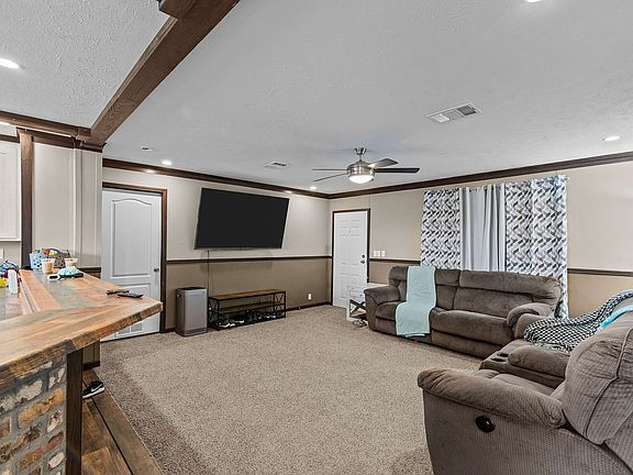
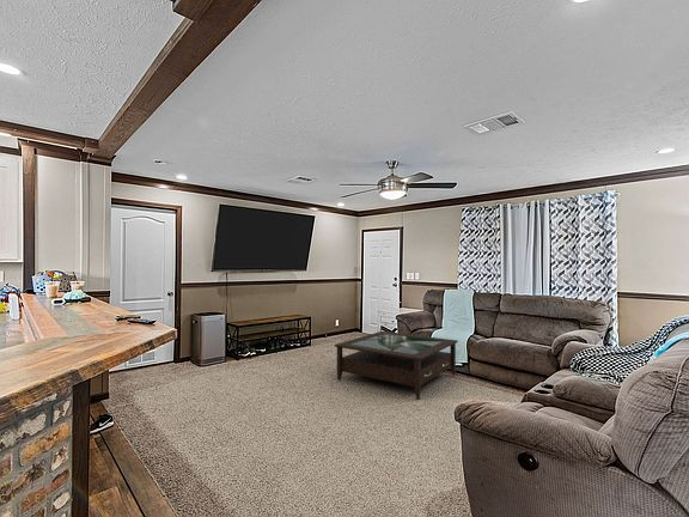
+ coffee table [334,330,459,401]
